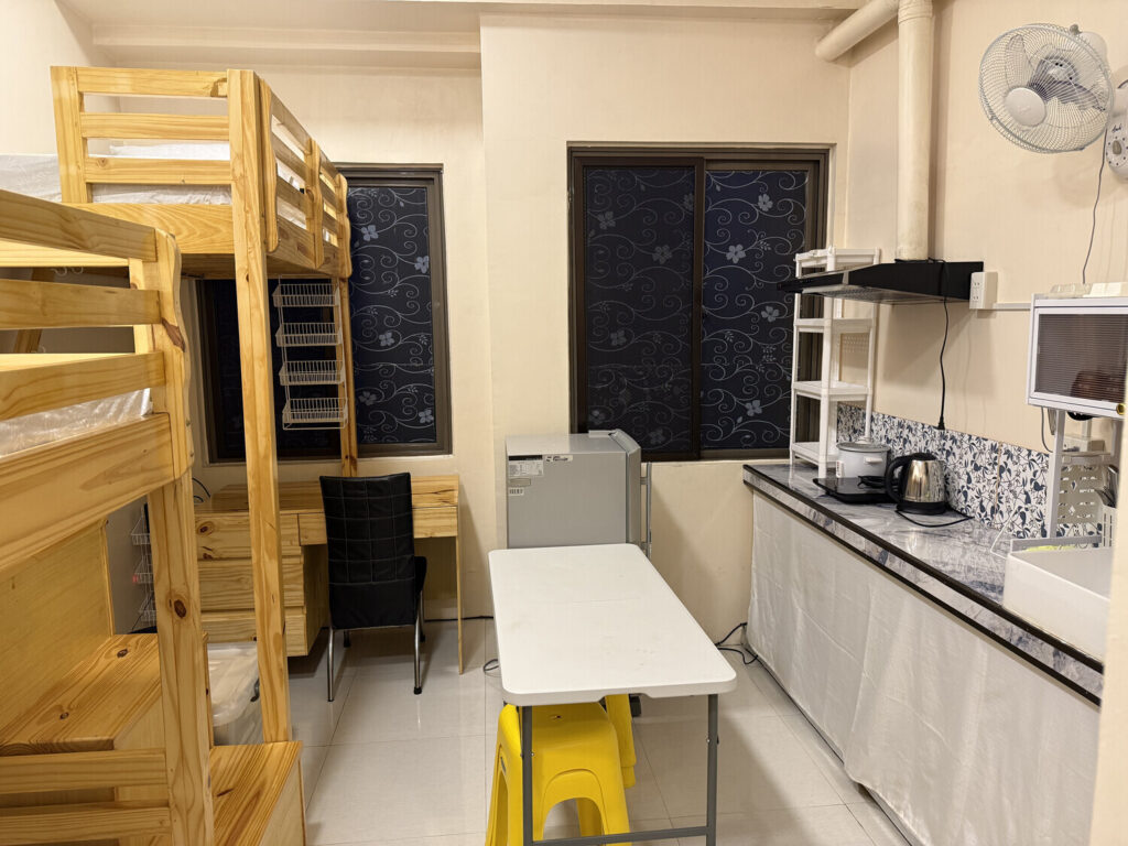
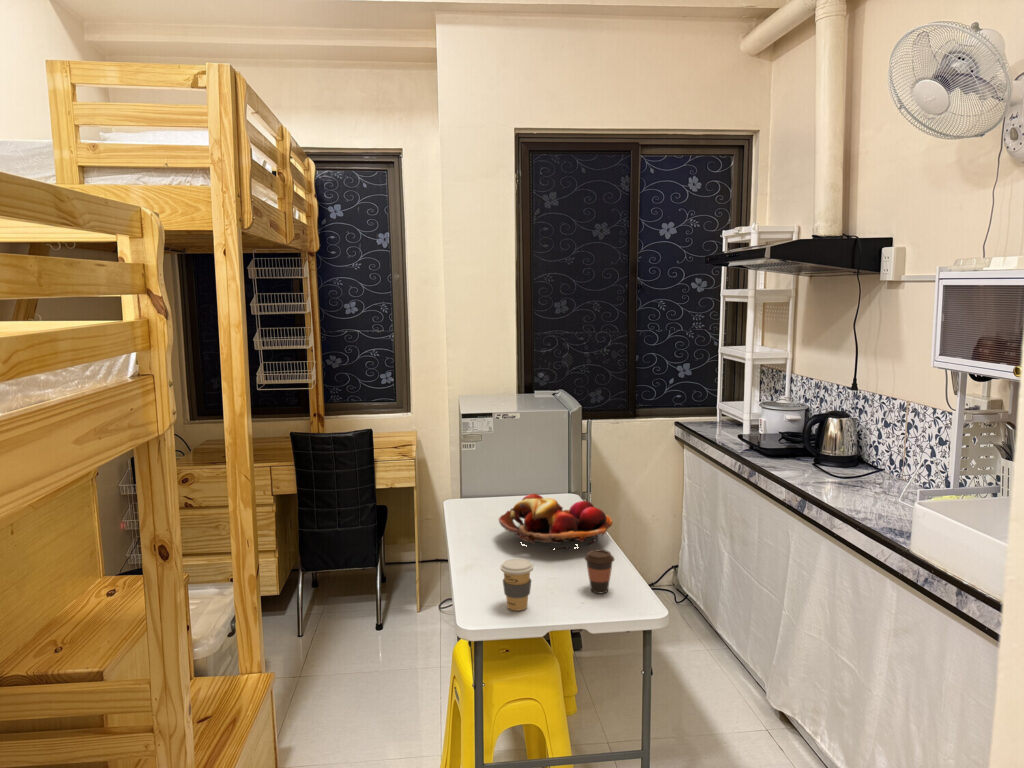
+ coffee cup [583,549,615,594]
+ coffee cup [499,558,534,612]
+ fruit basket [498,493,614,551]
